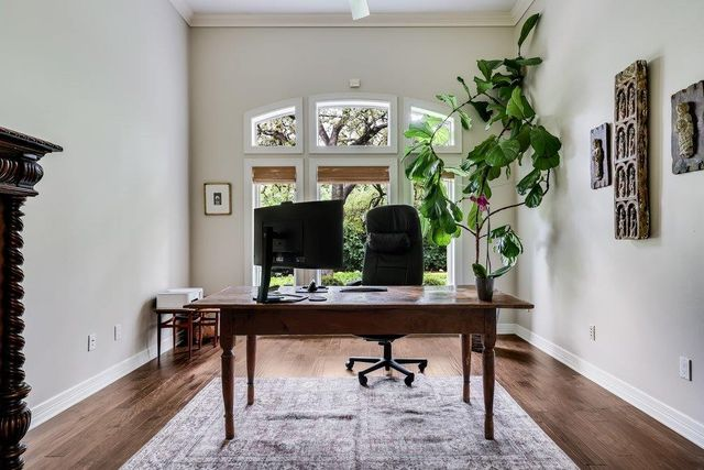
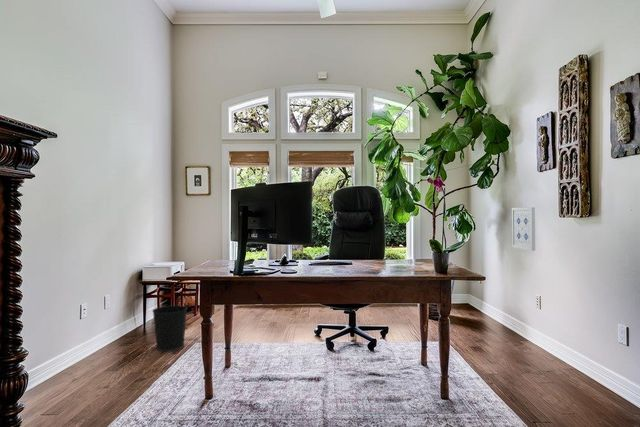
+ wall art [511,206,536,252]
+ wastebasket [151,305,188,352]
